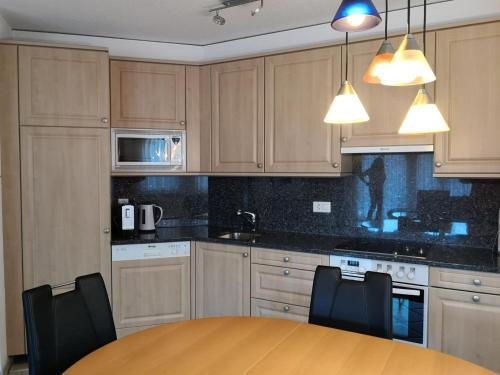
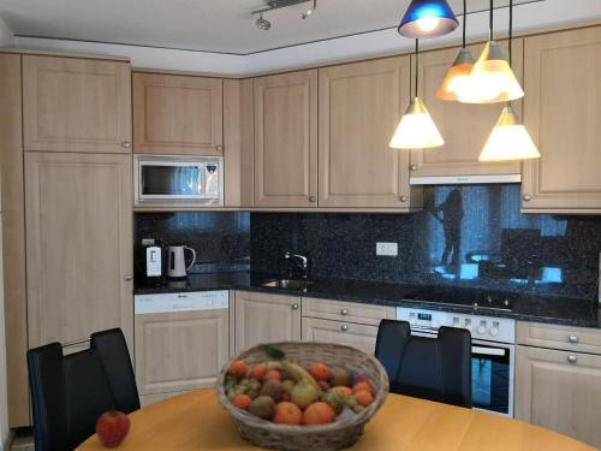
+ fruit basket [213,339,391,451]
+ apple [95,405,132,447]
